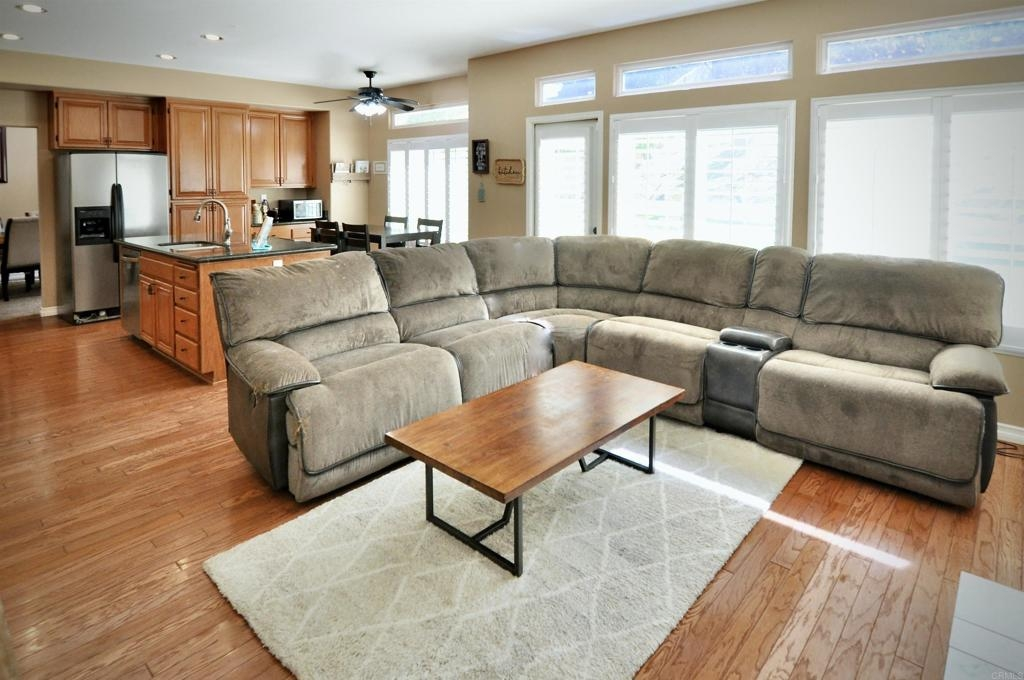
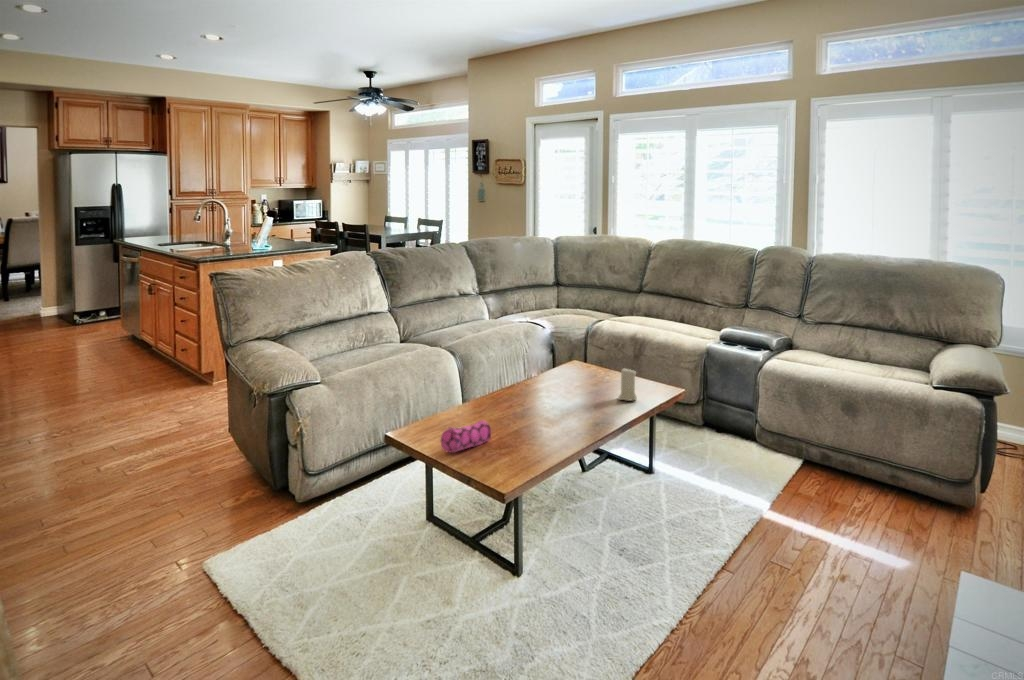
+ pencil case [440,419,492,454]
+ candle [617,366,638,402]
